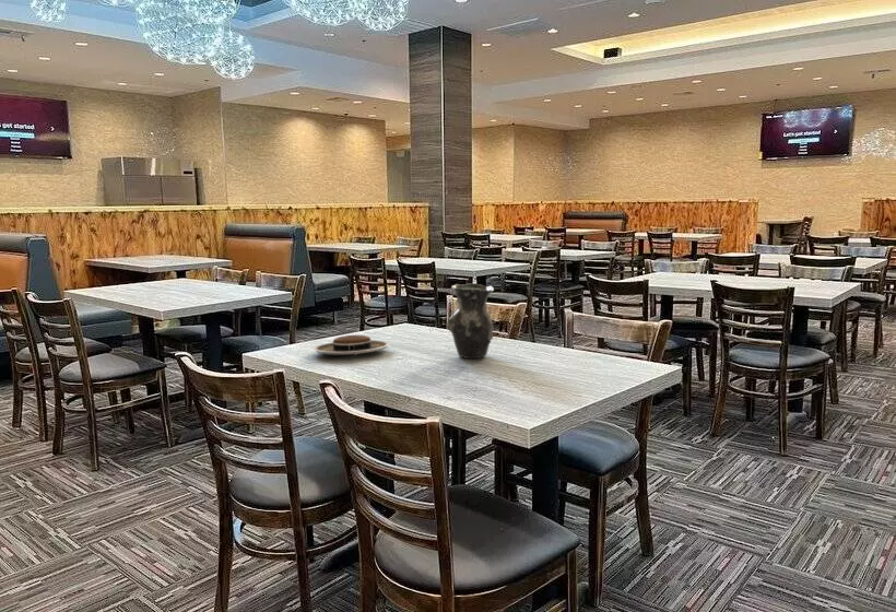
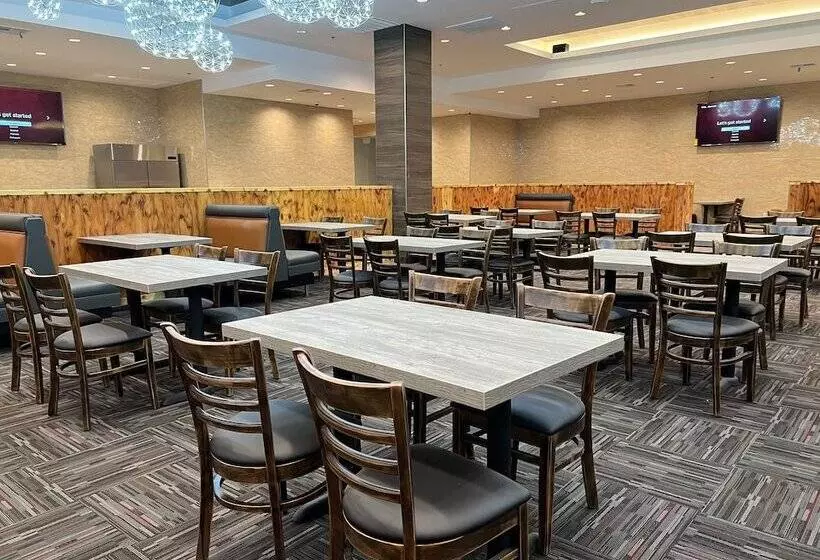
- vase [446,283,495,360]
- plate [313,334,391,356]
